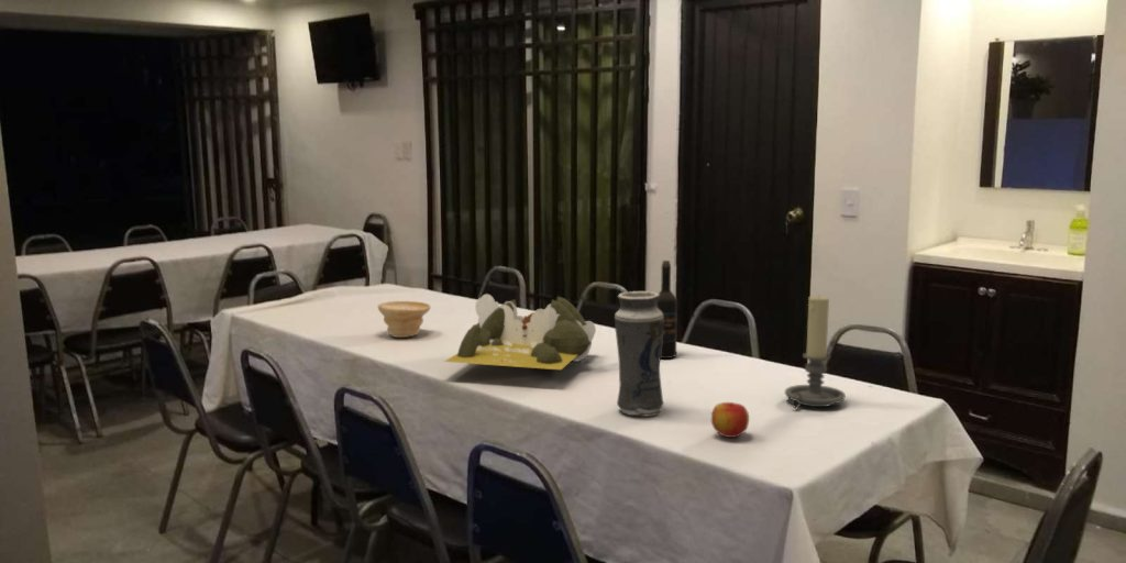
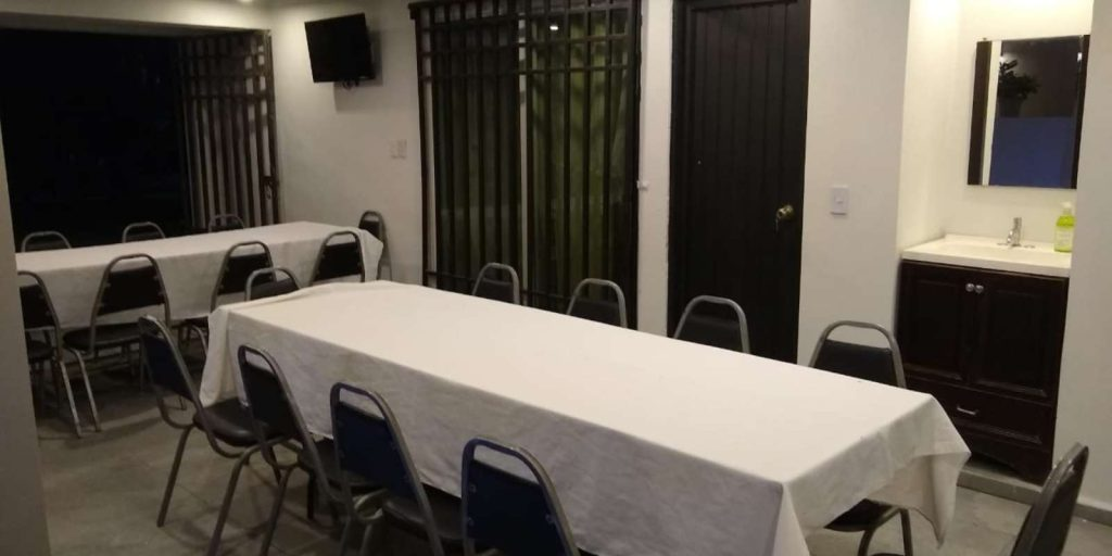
- bowl [377,300,432,339]
- candle holder [784,294,847,409]
- potted plant [443,292,597,371]
- apple [710,401,750,439]
- vase [614,289,664,418]
- wine bottle [656,260,678,360]
